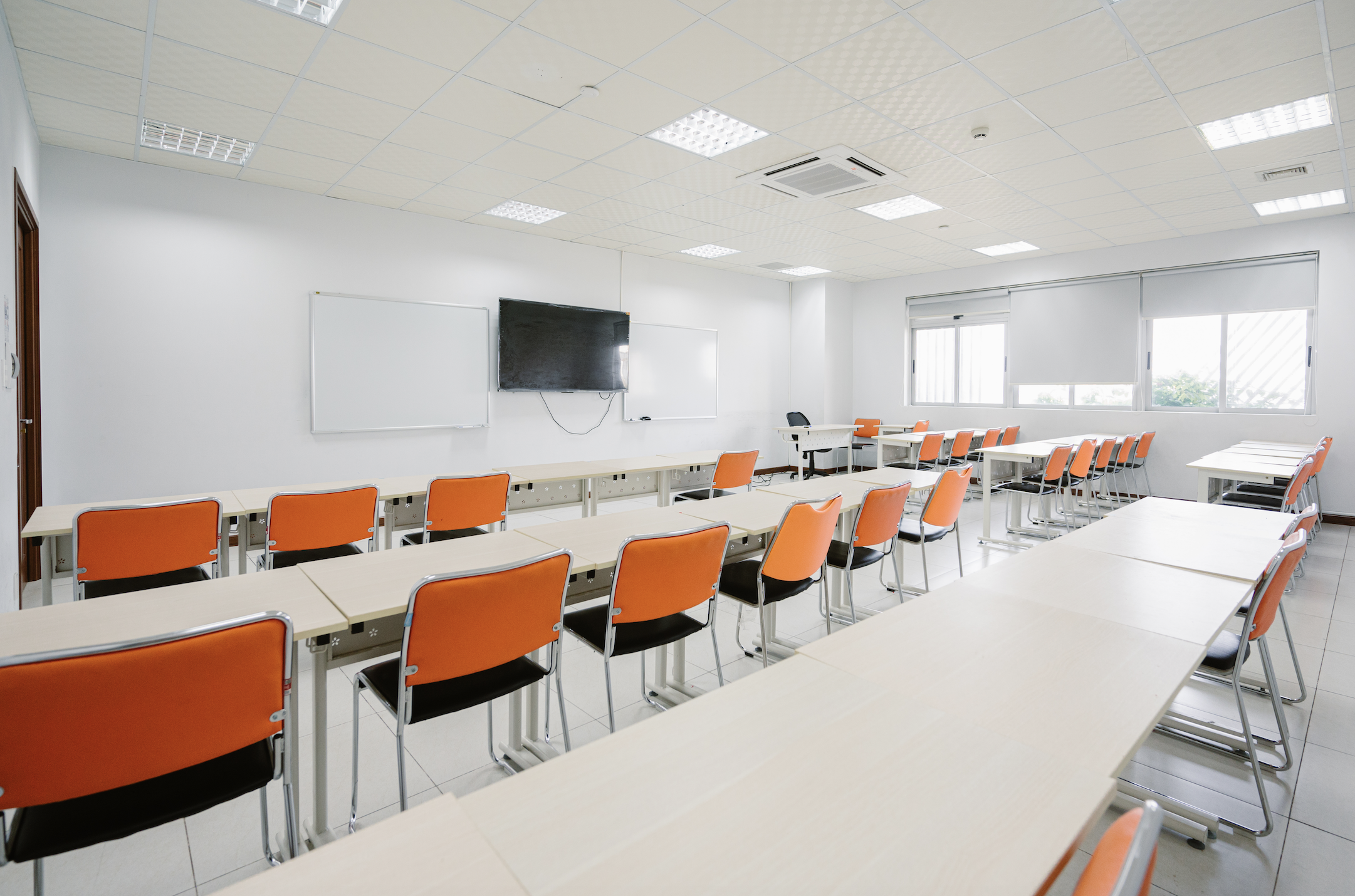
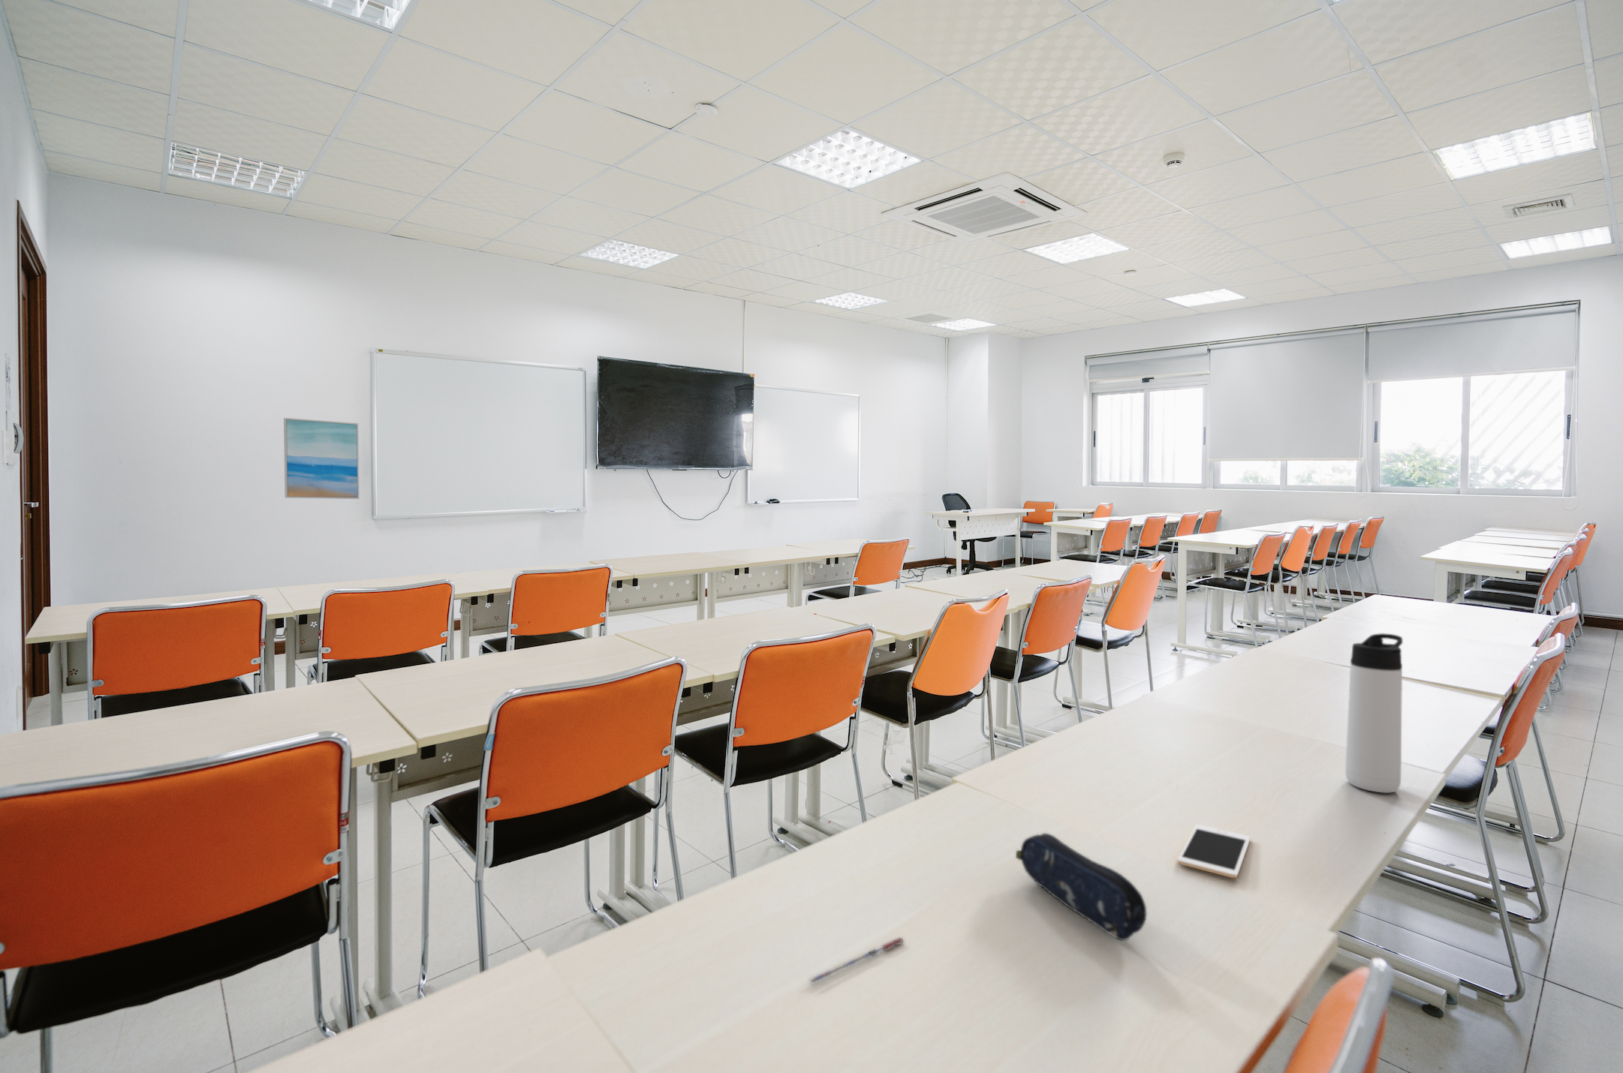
+ thermos bottle [1344,632,1403,794]
+ pen [809,936,904,986]
+ wall art [283,417,361,499]
+ cell phone [1177,824,1252,879]
+ pencil case [1015,832,1147,941]
